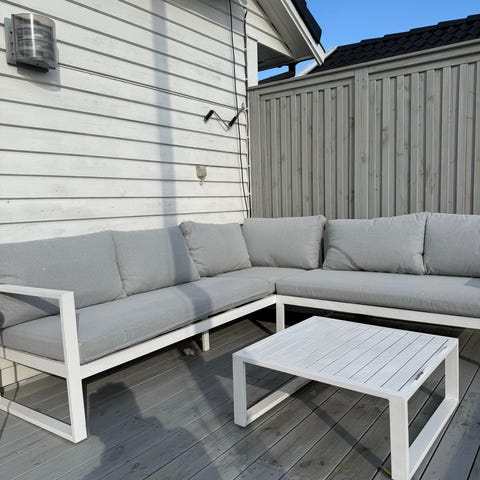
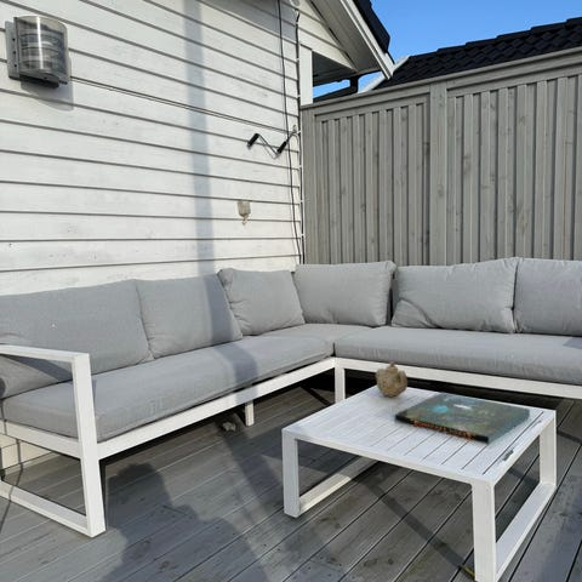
+ teapot [375,360,409,398]
+ board game [394,392,531,446]
